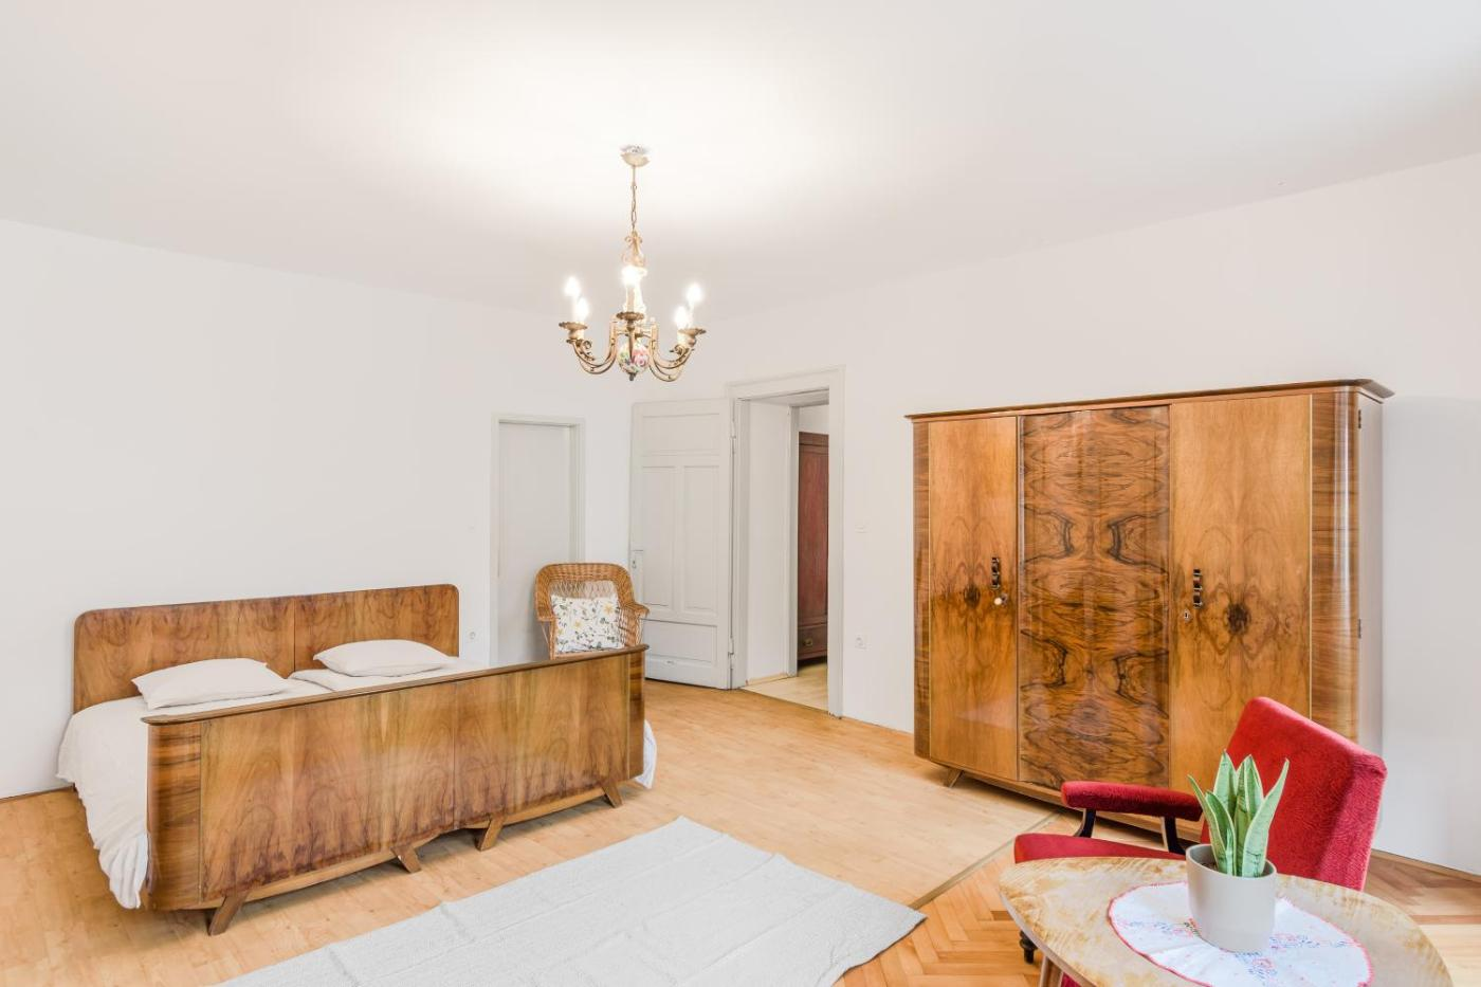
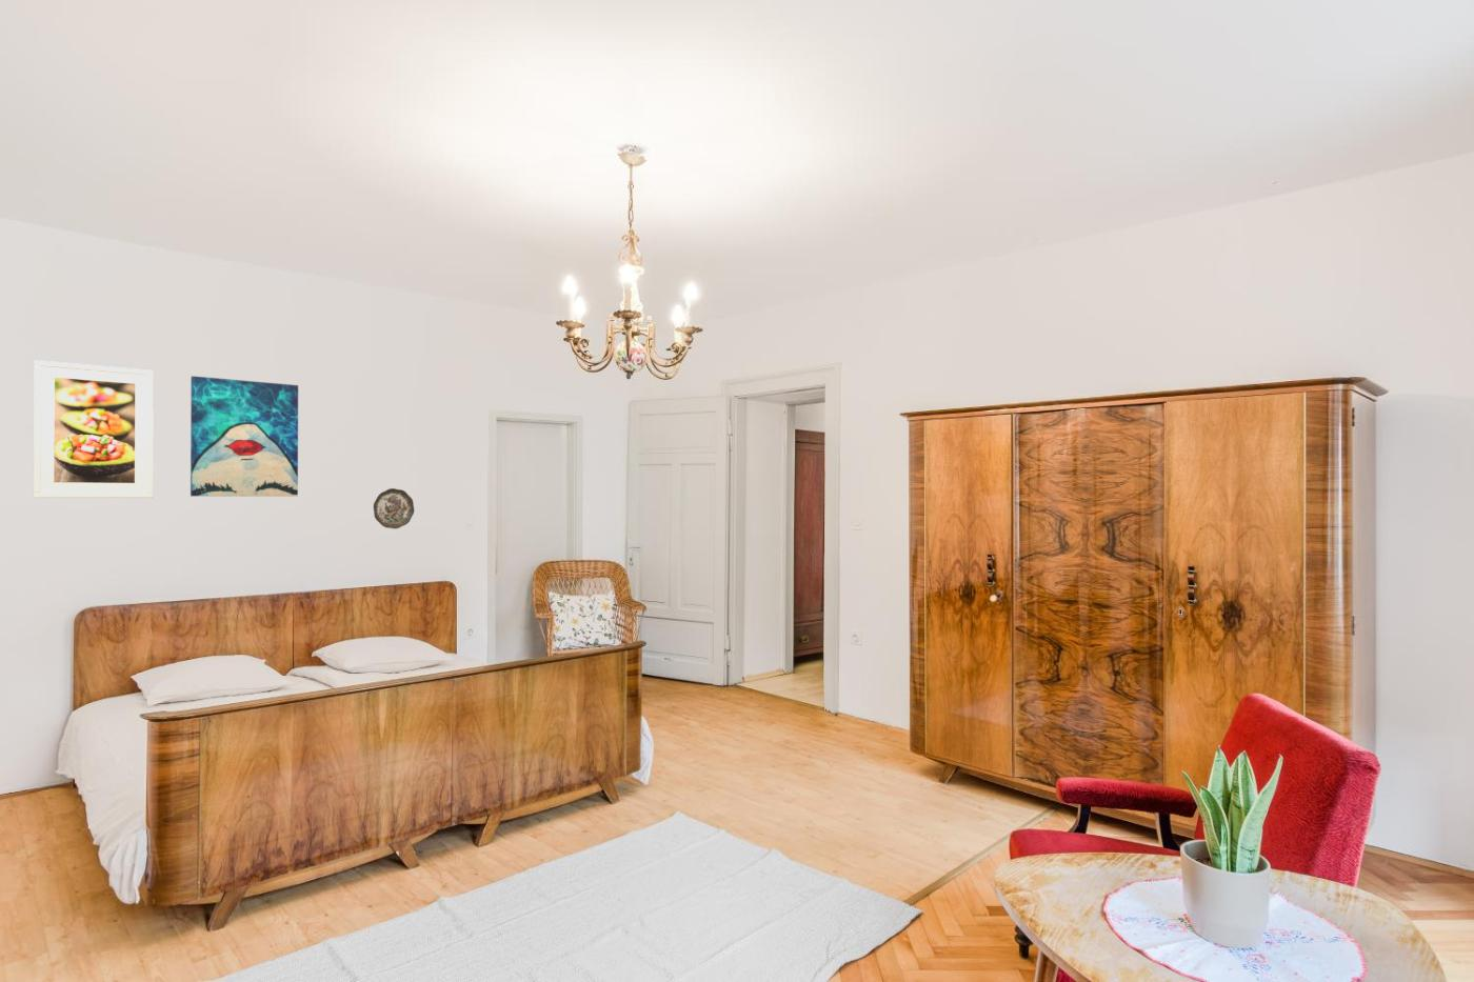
+ decorative plate [373,488,415,529]
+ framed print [32,358,155,499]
+ wall art [190,375,299,496]
